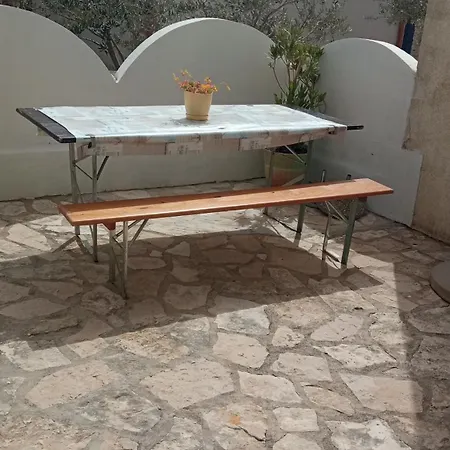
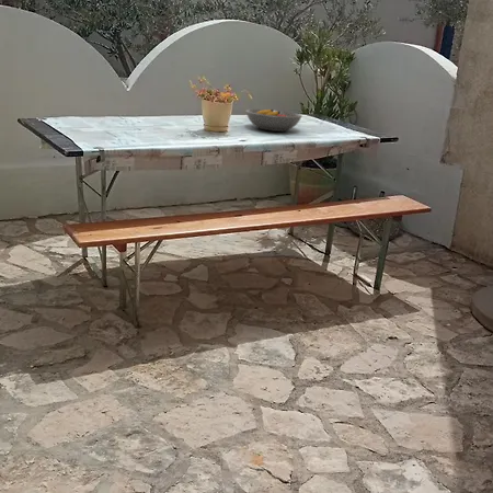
+ fruit bowl [244,108,303,133]
